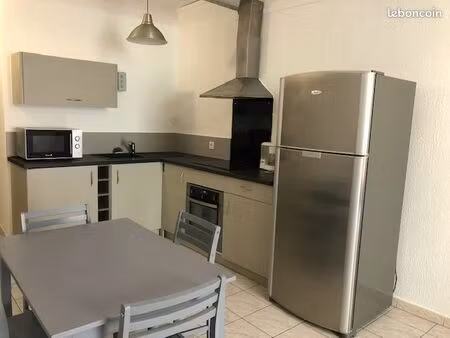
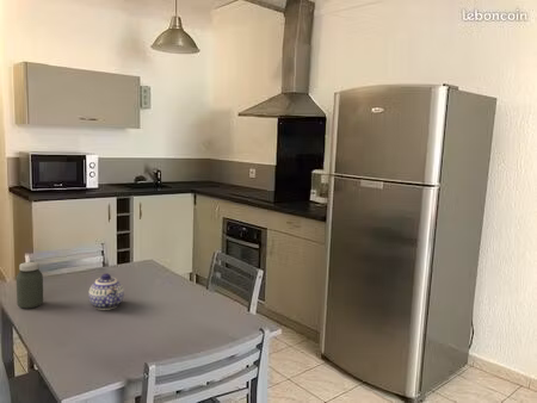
+ teapot [87,272,125,311]
+ jar [16,261,44,310]
